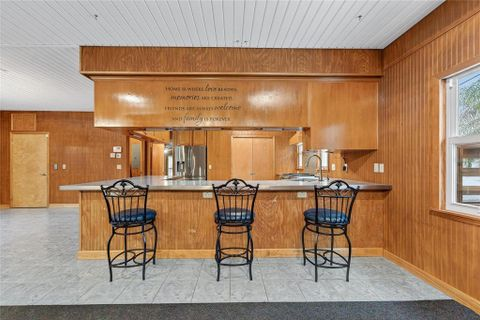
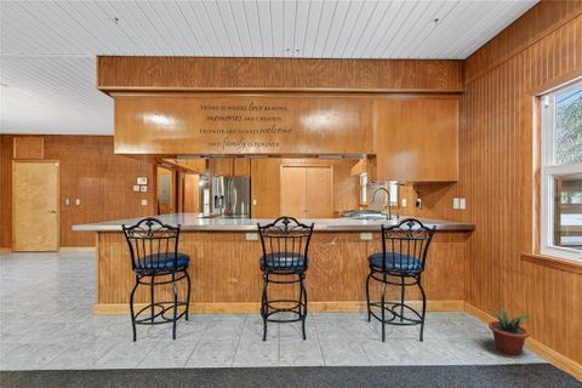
+ potted plant [486,304,534,355]
